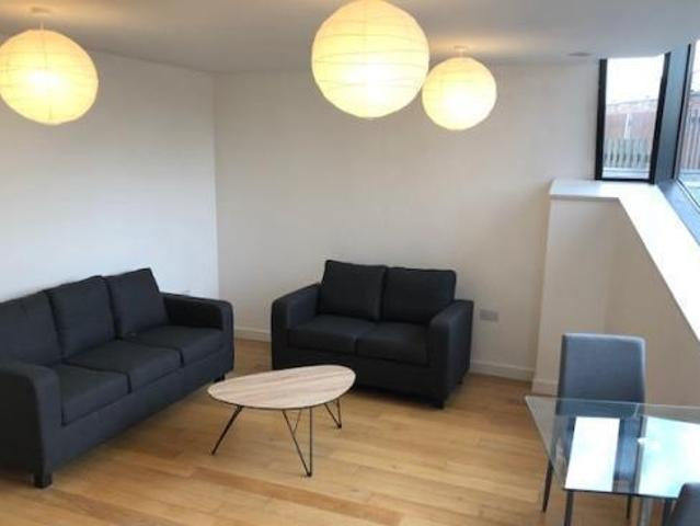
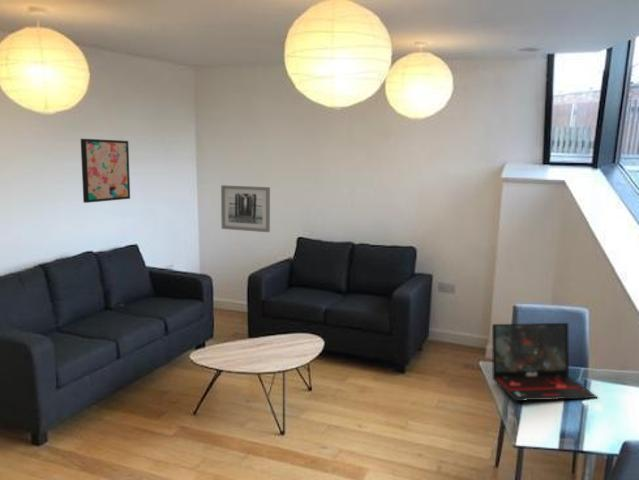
+ laptop [491,322,599,402]
+ wall art [80,138,131,204]
+ wall art [220,184,271,233]
